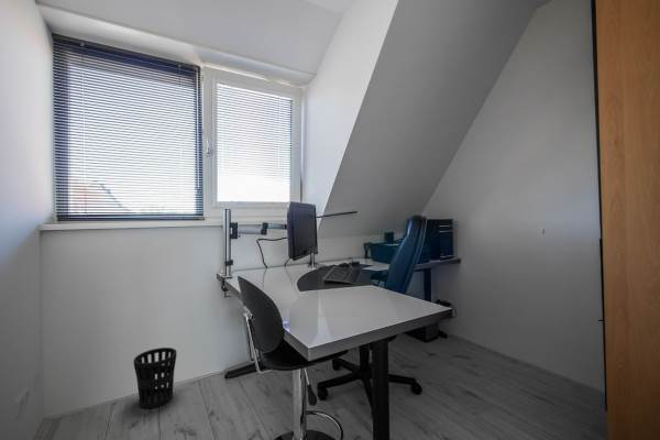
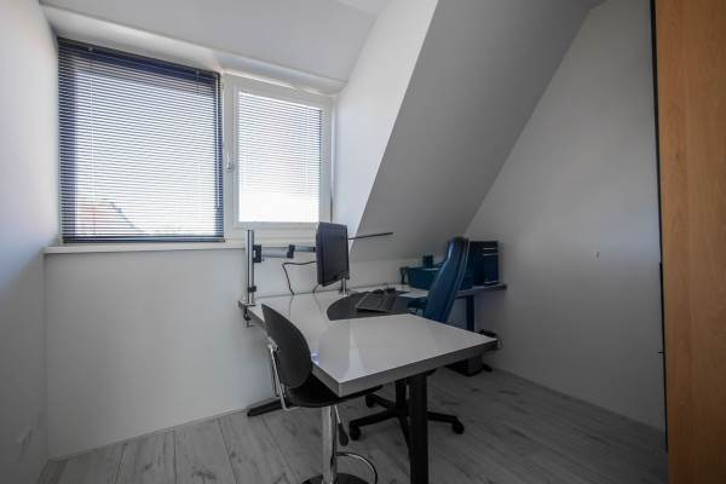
- wastebasket [132,346,178,409]
